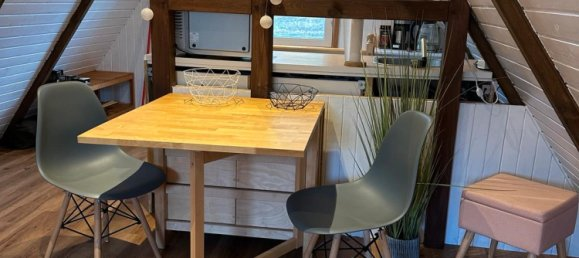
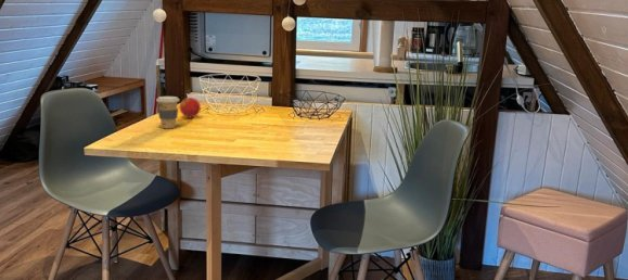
+ fruit [179,97,202,118]
+ coffee cup [155,96,180,129]
